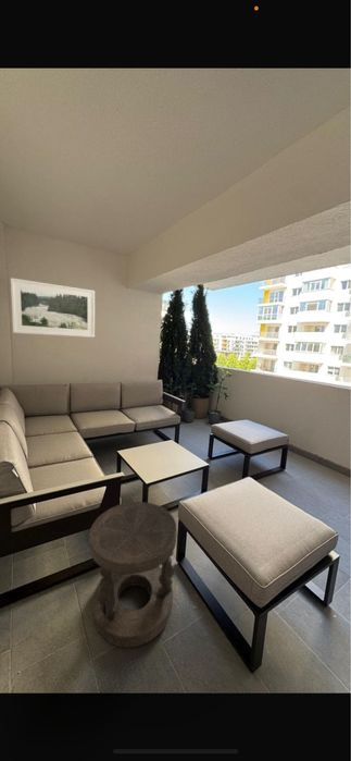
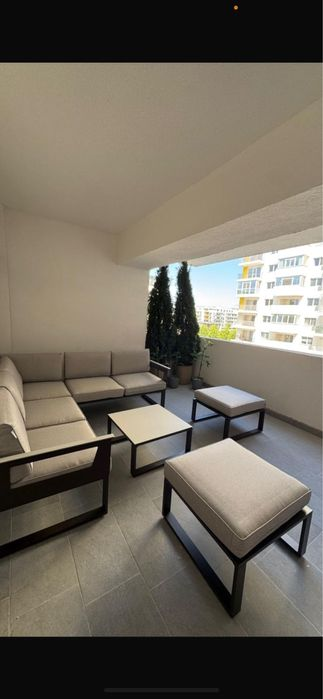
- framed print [10,278,96,339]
- stool [88,501,178,649]
